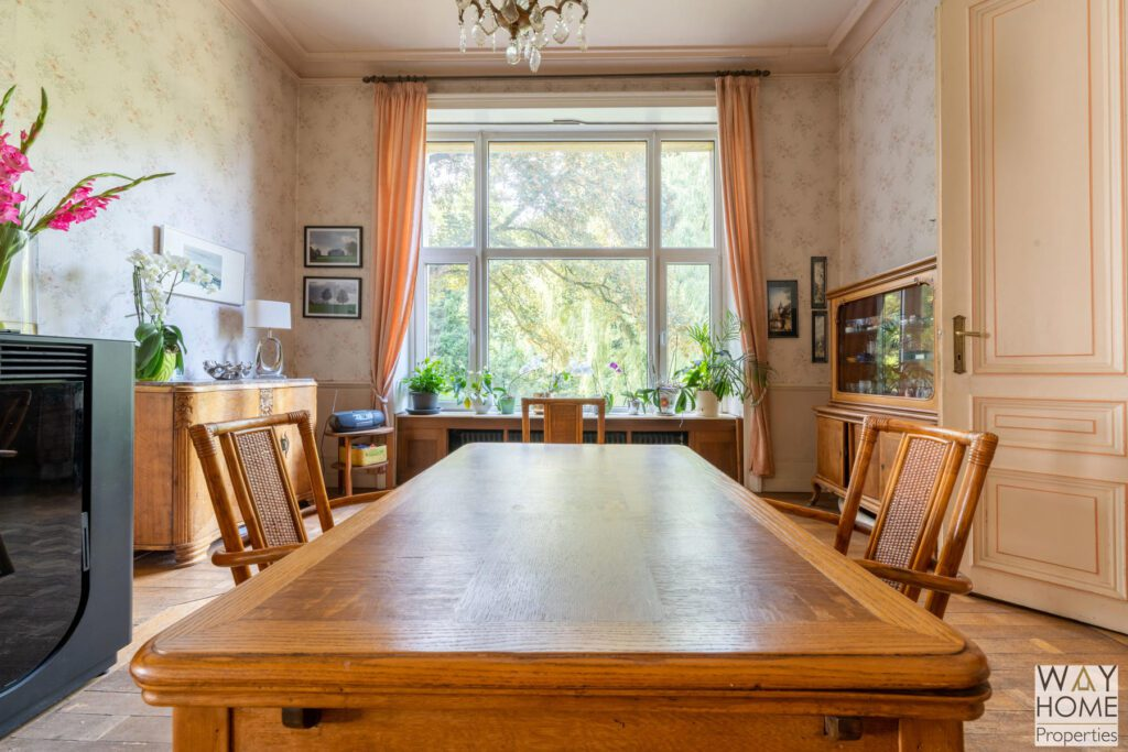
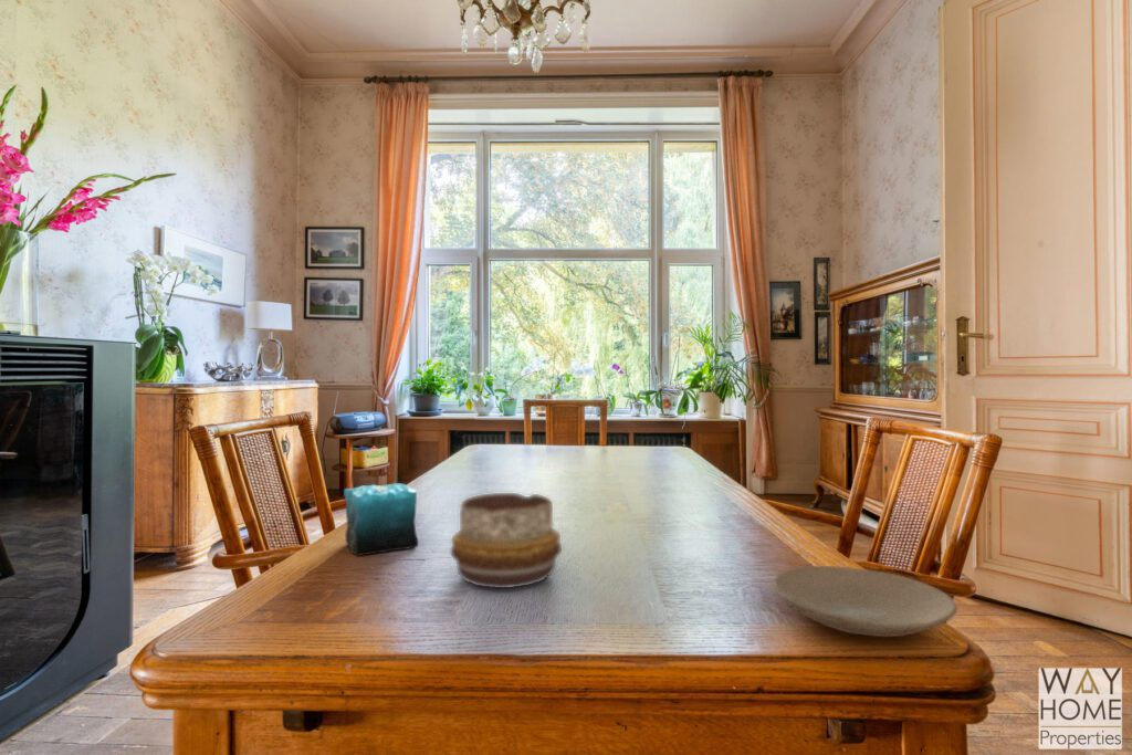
+ candle [343,471,419,557]
+ decorative bowl [450,492,563,589]
+ plate [773,565,958,638]
